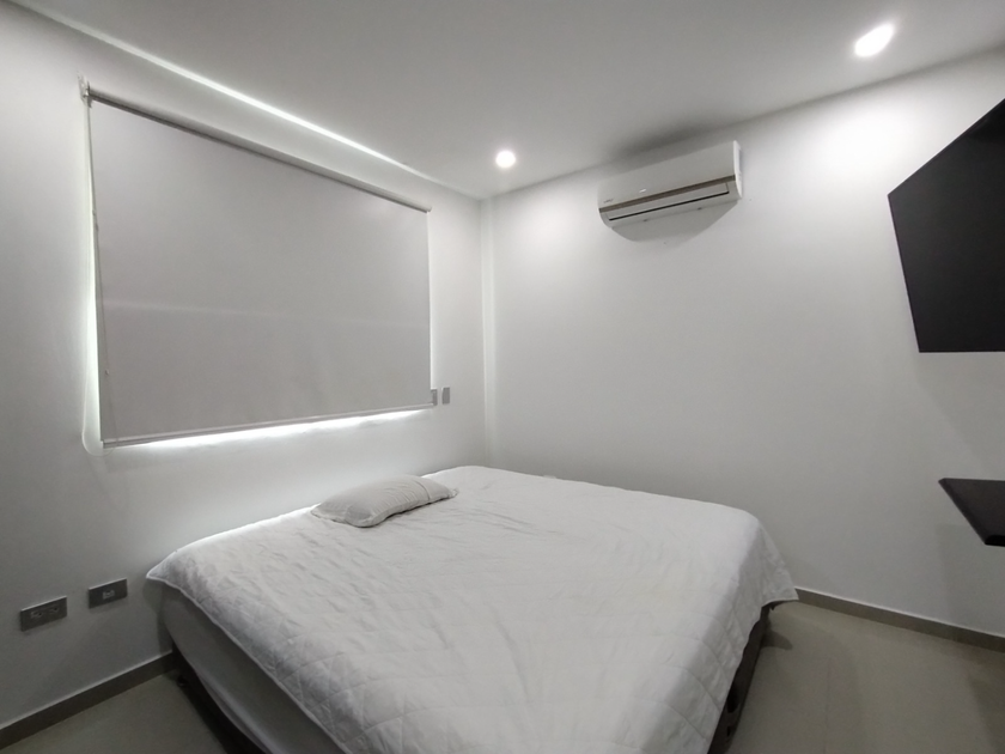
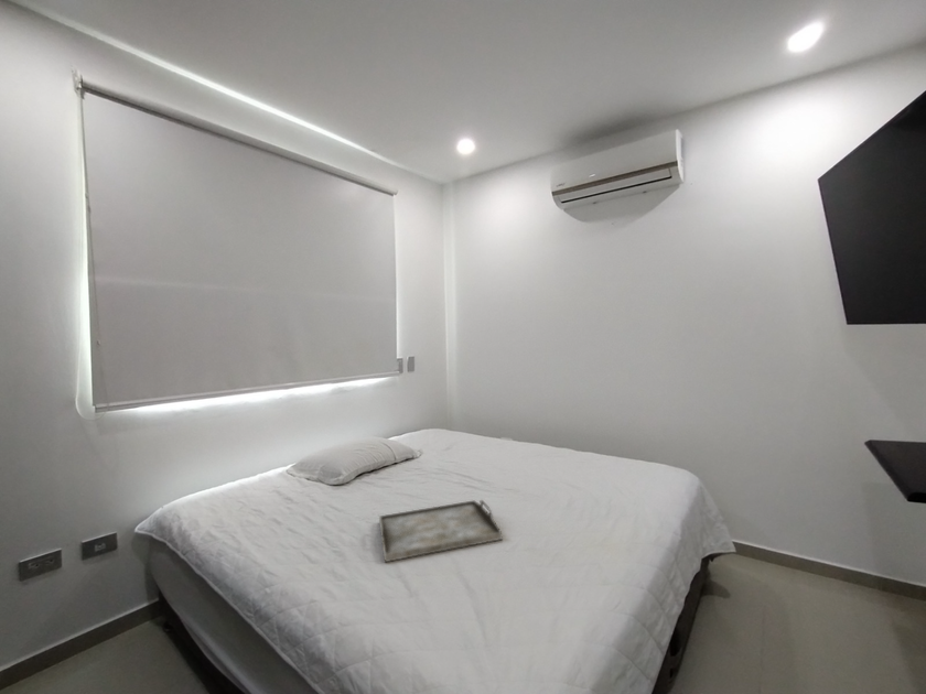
+ serving tray [378,499,504,563]
